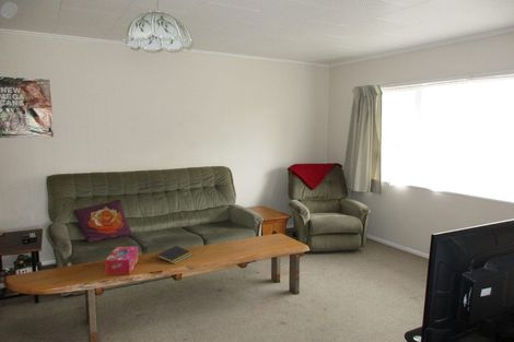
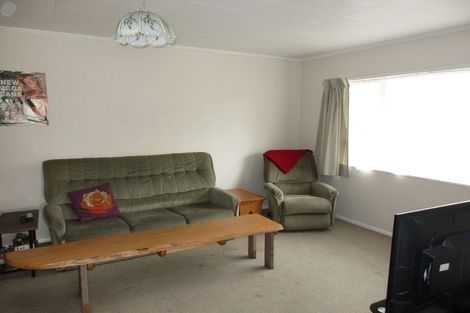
- notepad [155,245,195,264]
- tissue box [104,245,140,276]
